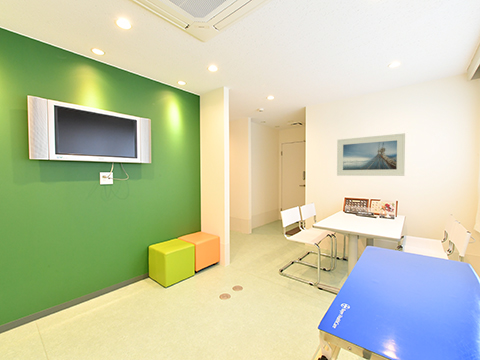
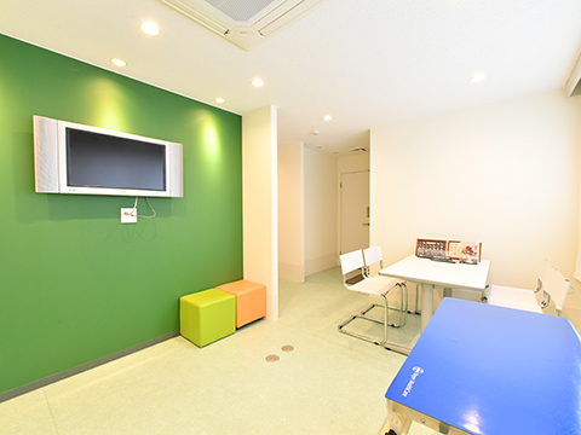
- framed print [336,132,406,177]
